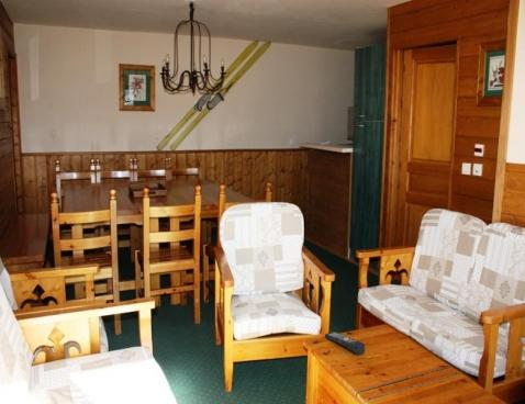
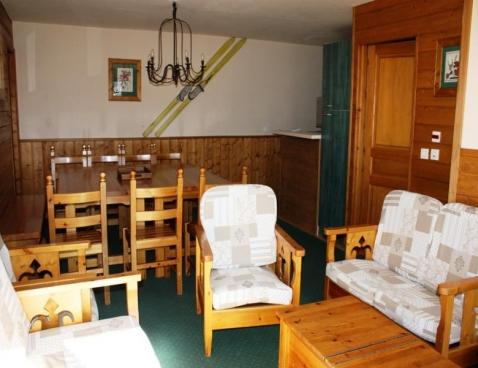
- remote control [324,332,366,356]
